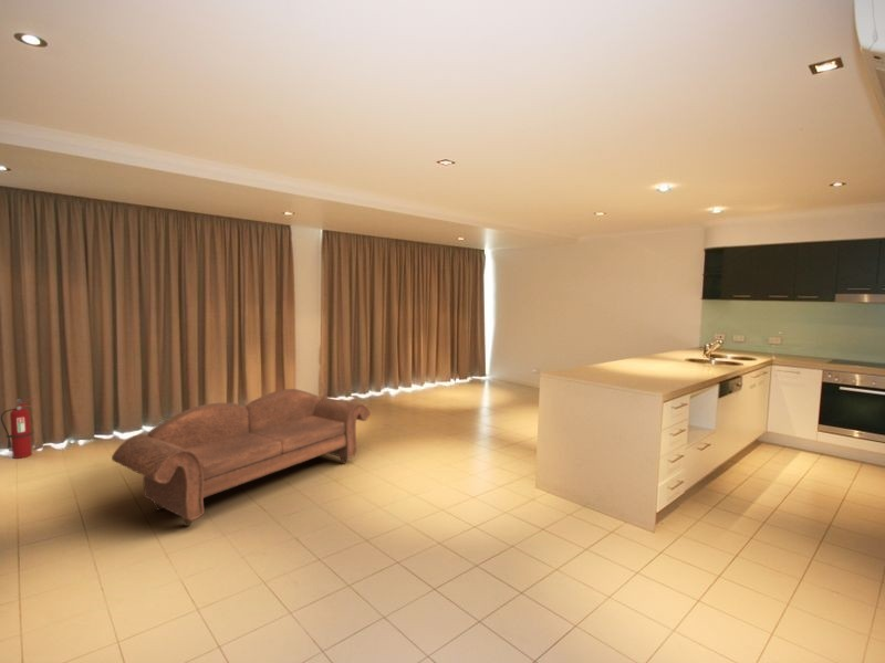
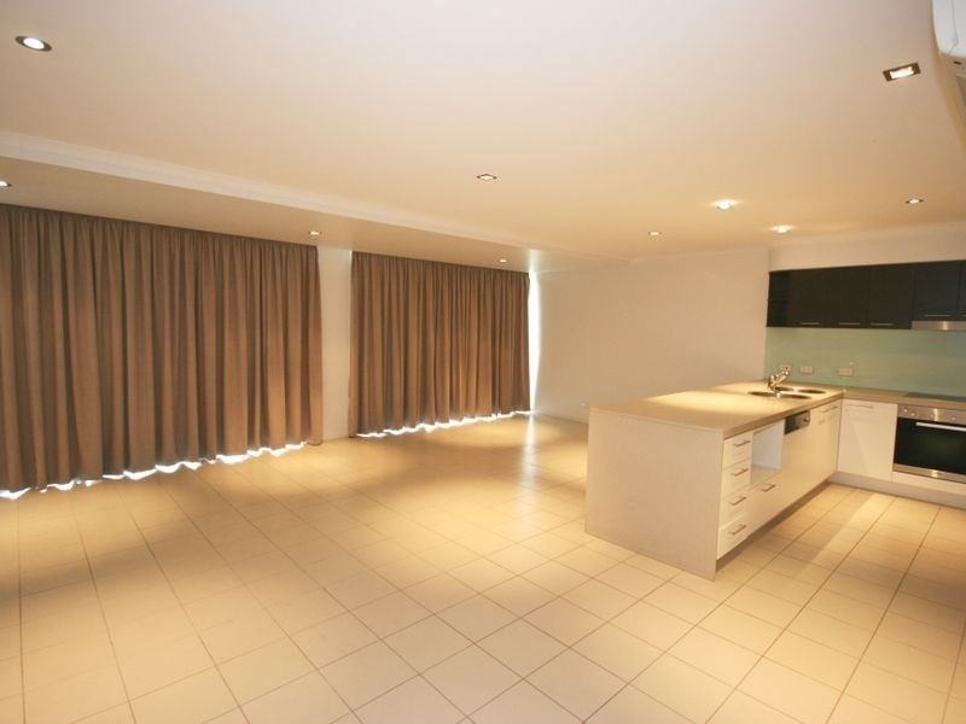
- sofa [111,388,372,527]
- fire extinguisher [0,398,33,460]
